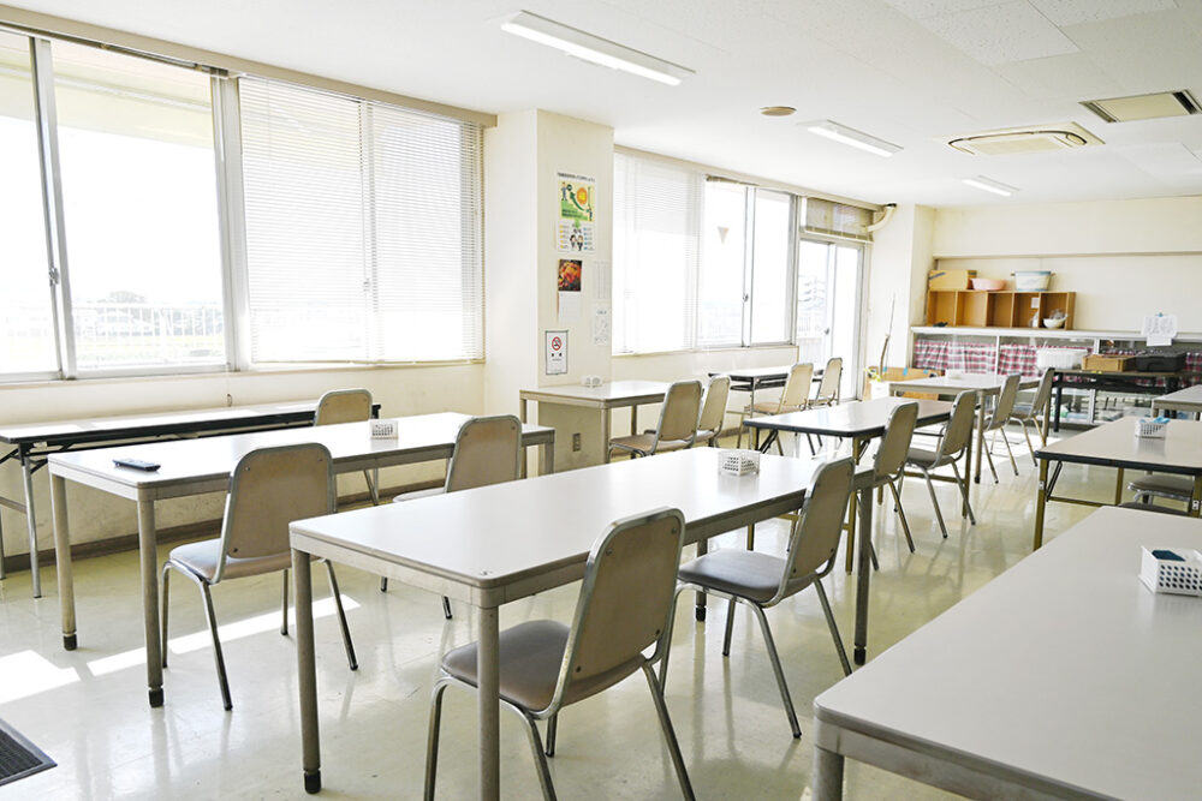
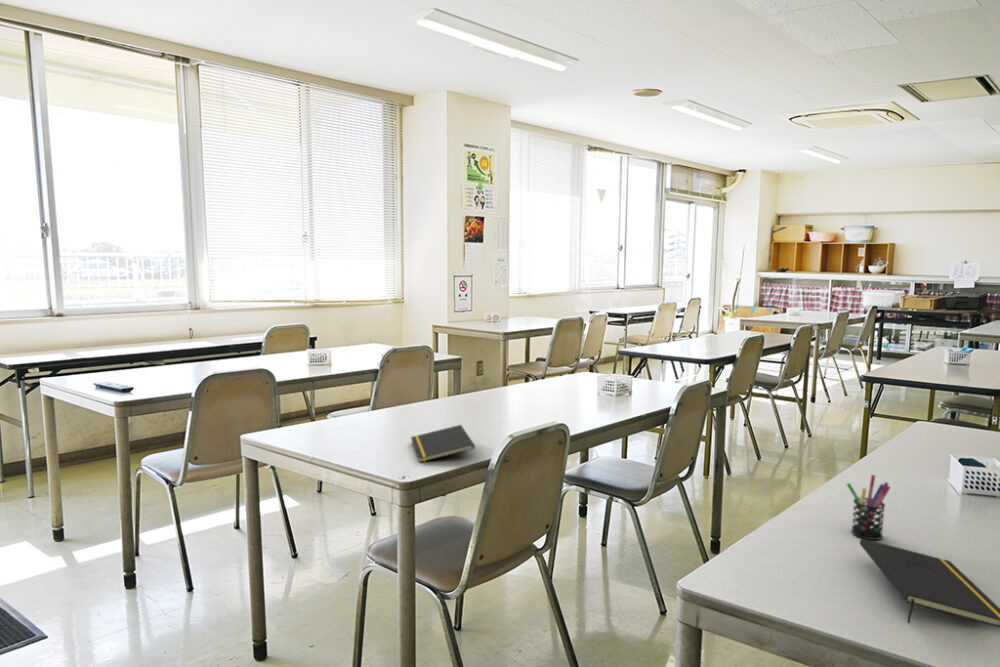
+ notepad [410,424,476,464]
+ notepad [859,538,1000,628]
+ pen holder [845,474,892,541]
